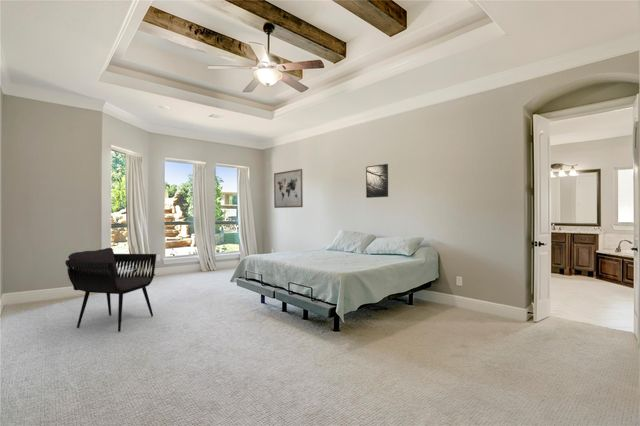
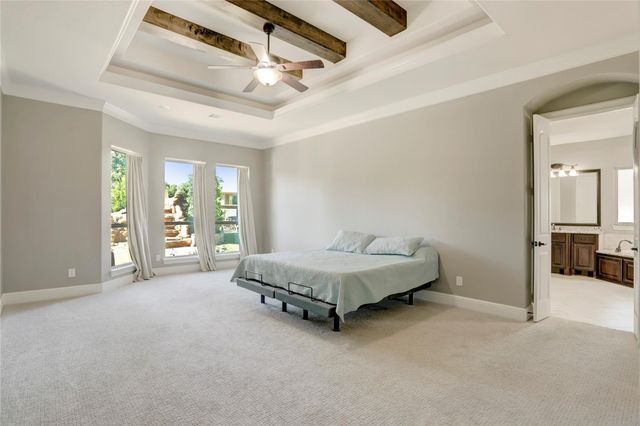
- wall art [273,168,304,209]
- armchair [64,247,157,333]
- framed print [365,163,389,199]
